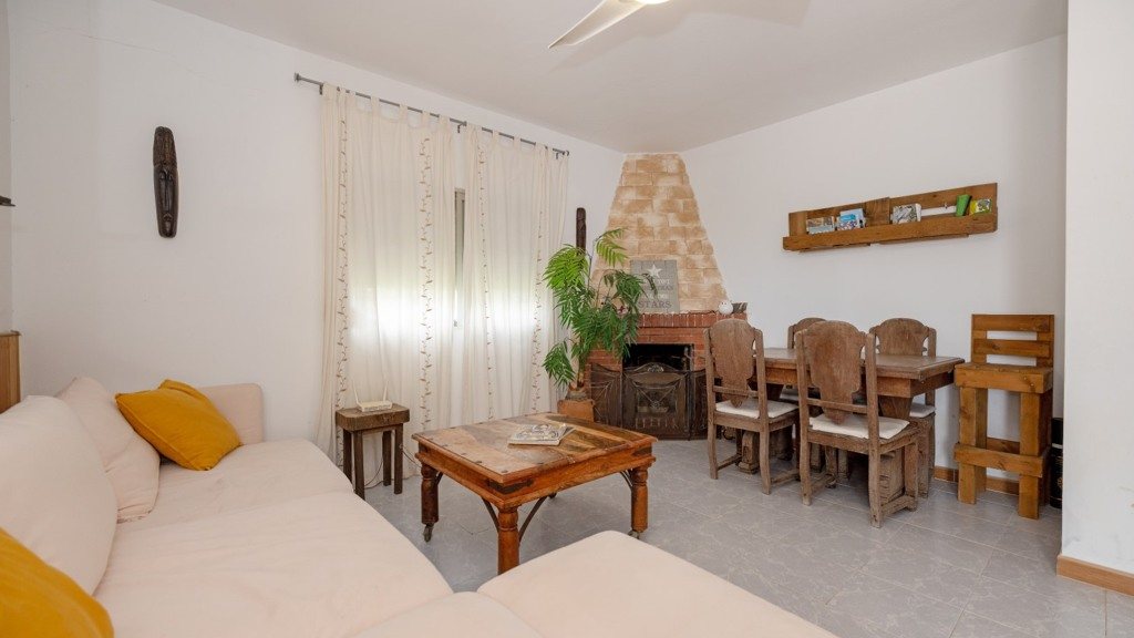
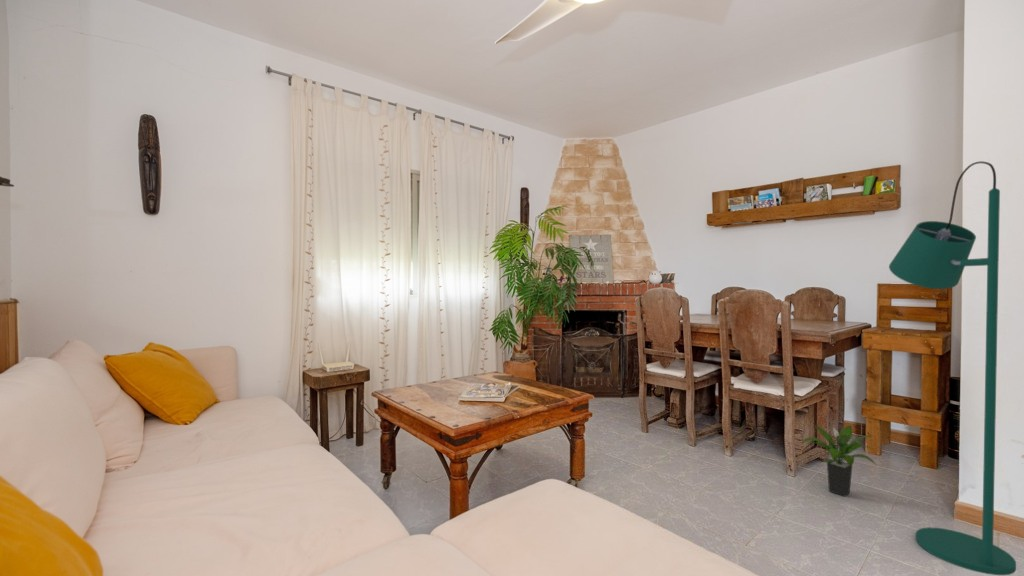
+ potted plant [800,424,878,497]
+ floor lamp [888,160,1017,576]
